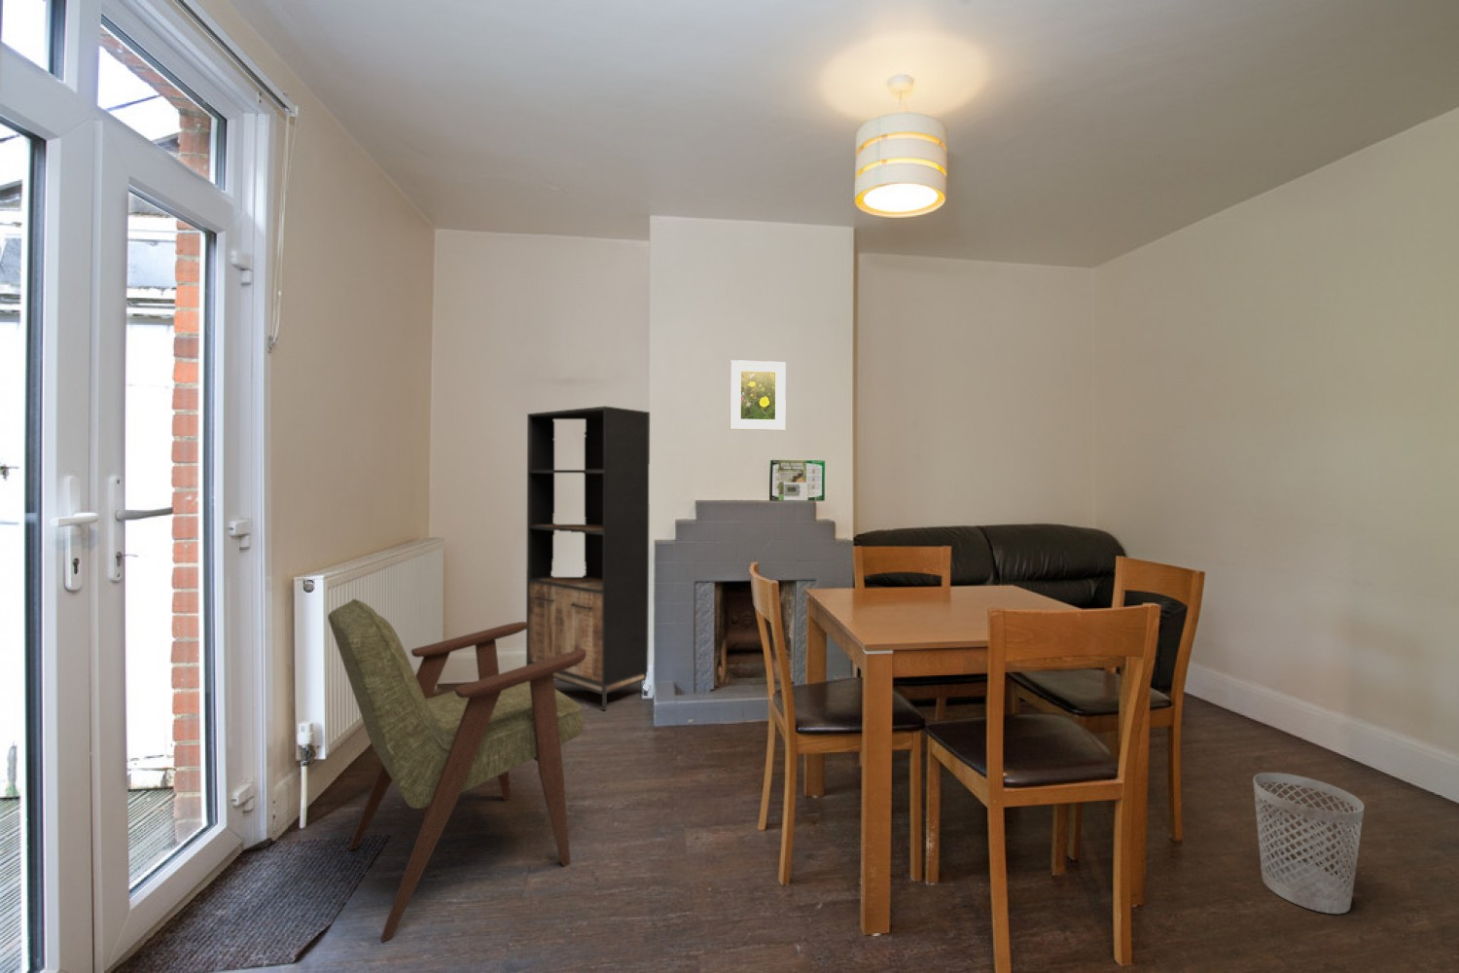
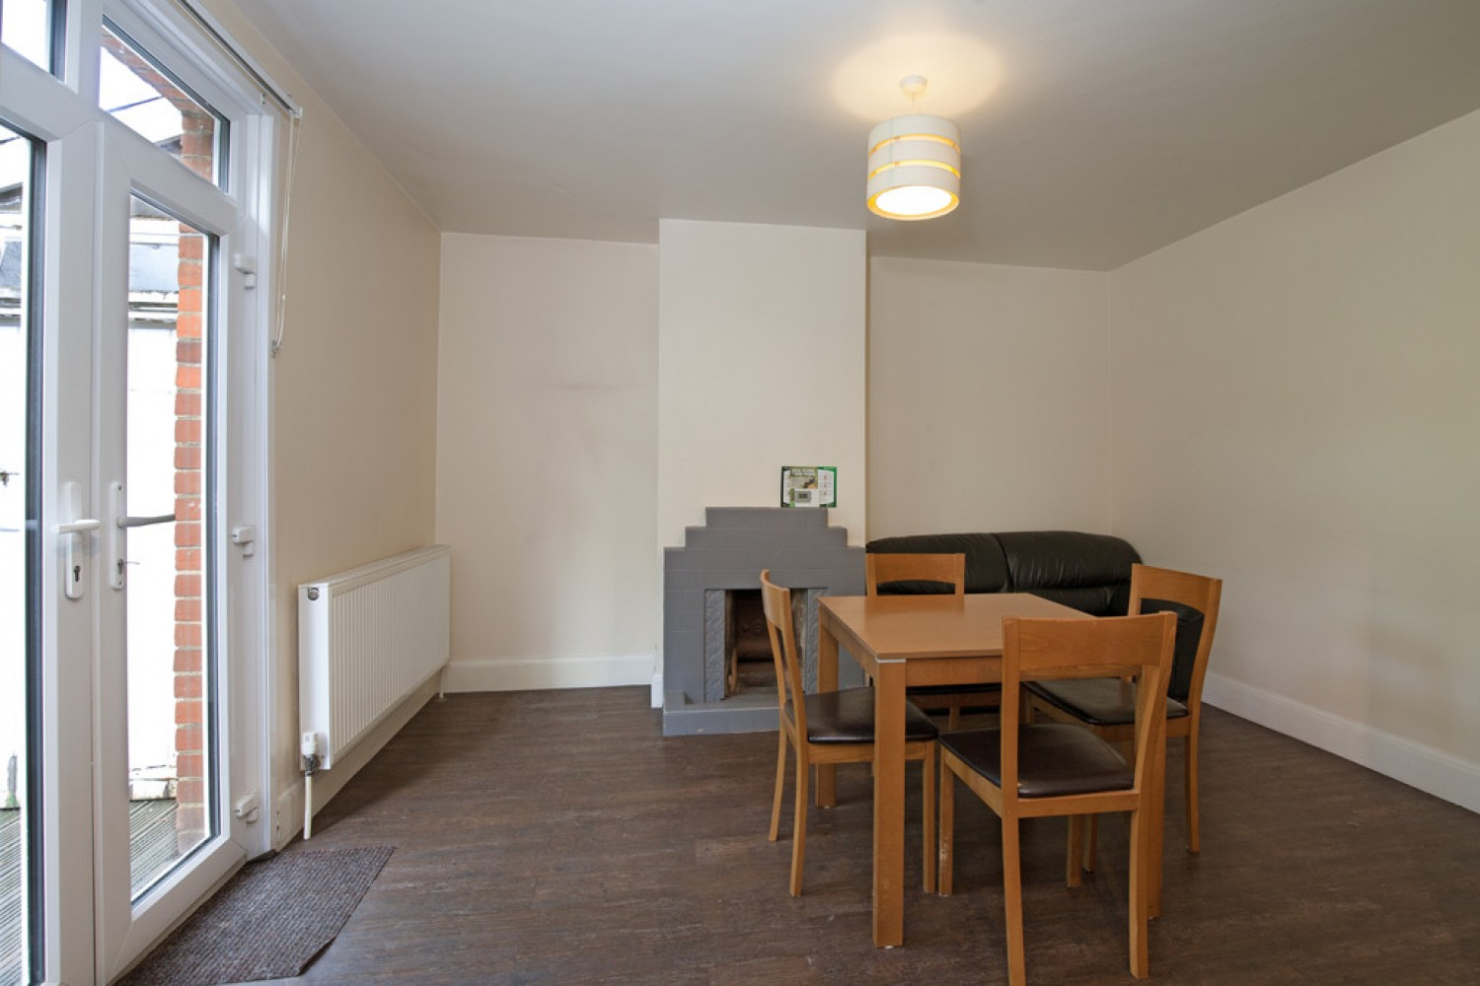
- bookshelf [525,405,650,711]
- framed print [730,359,787,431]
- armchair [327,598,586,942]
- wastebasket [1252,772,1365,914]
